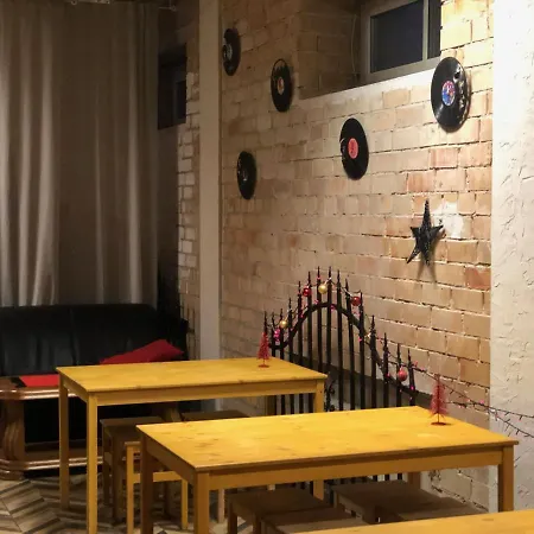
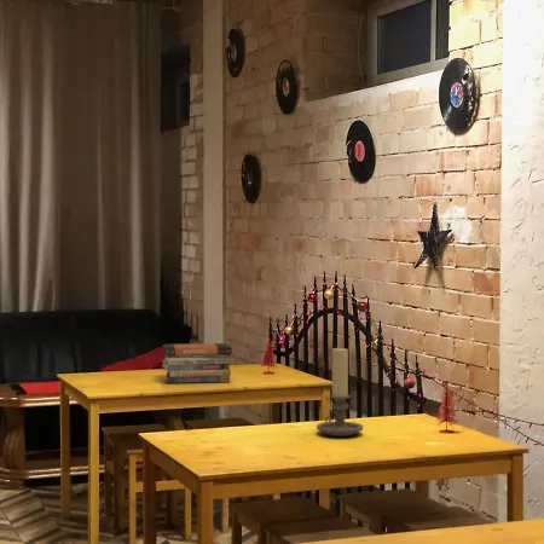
+ candle holder [316,346,364,438]
+ book stack [161,342,232,384]
